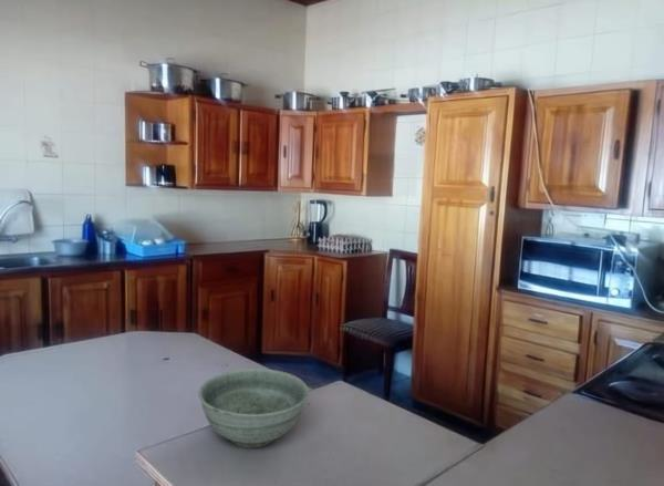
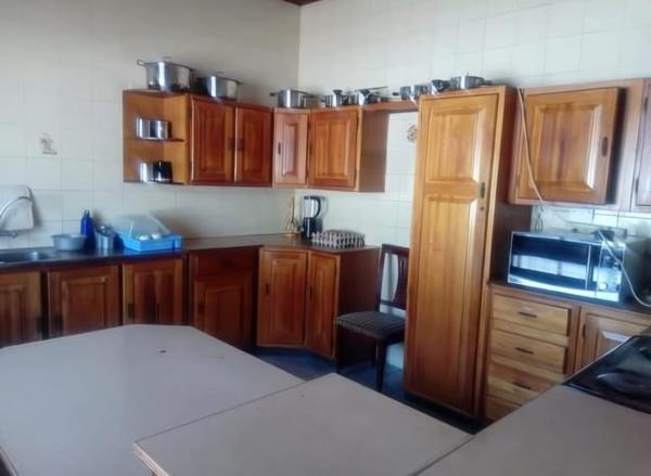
- bowl [197,368,309,448]
